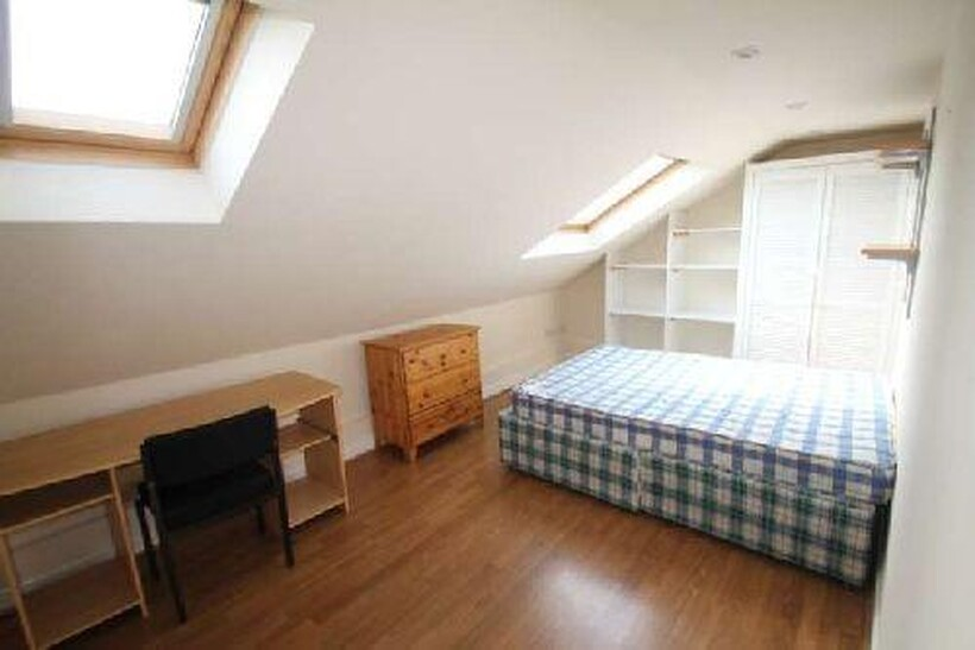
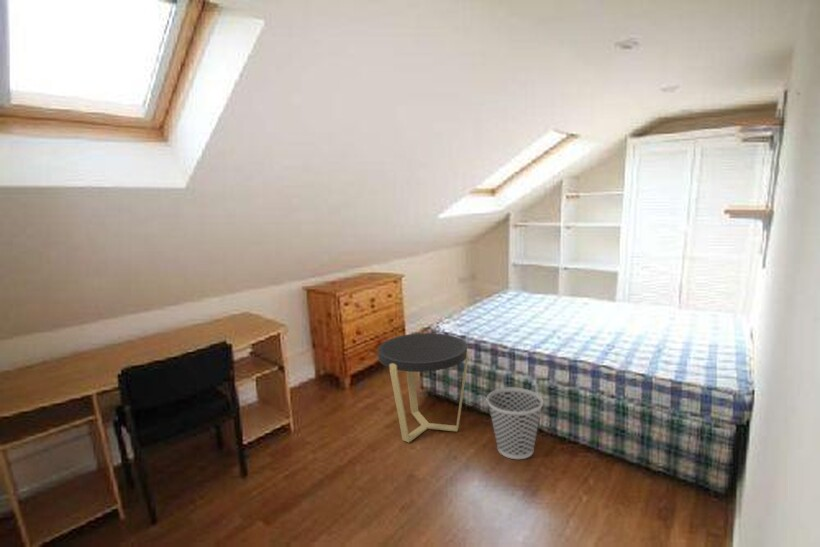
+ wastebasket [486,387,544,460]
+ side table [377,332,469,443]
